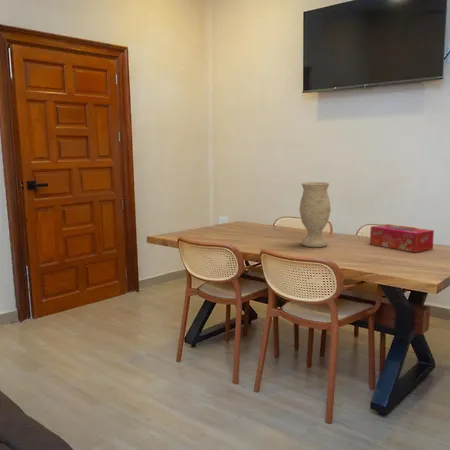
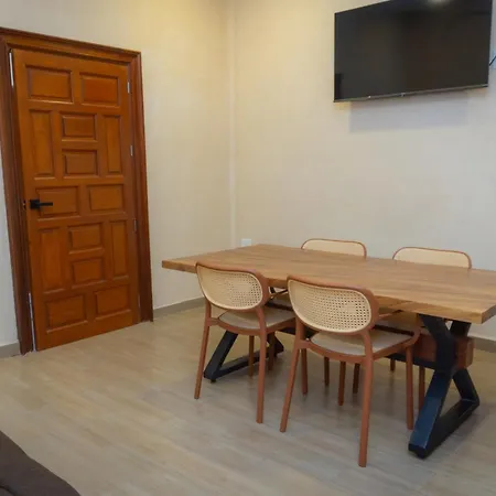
- tissue box [369,223,435,253]
- vase [298,181,332,248]
